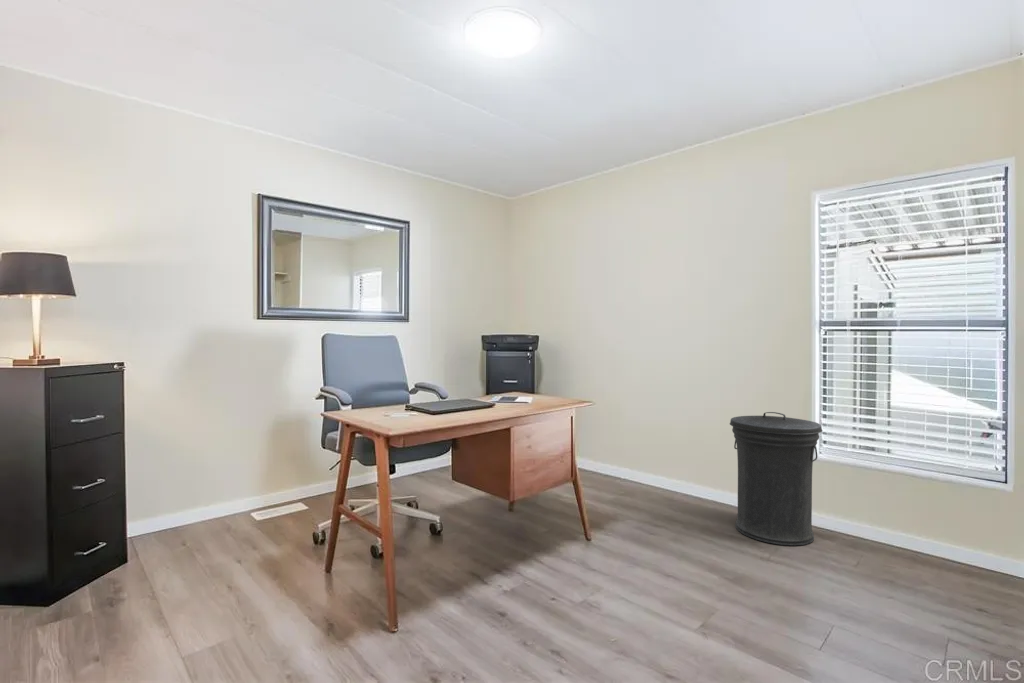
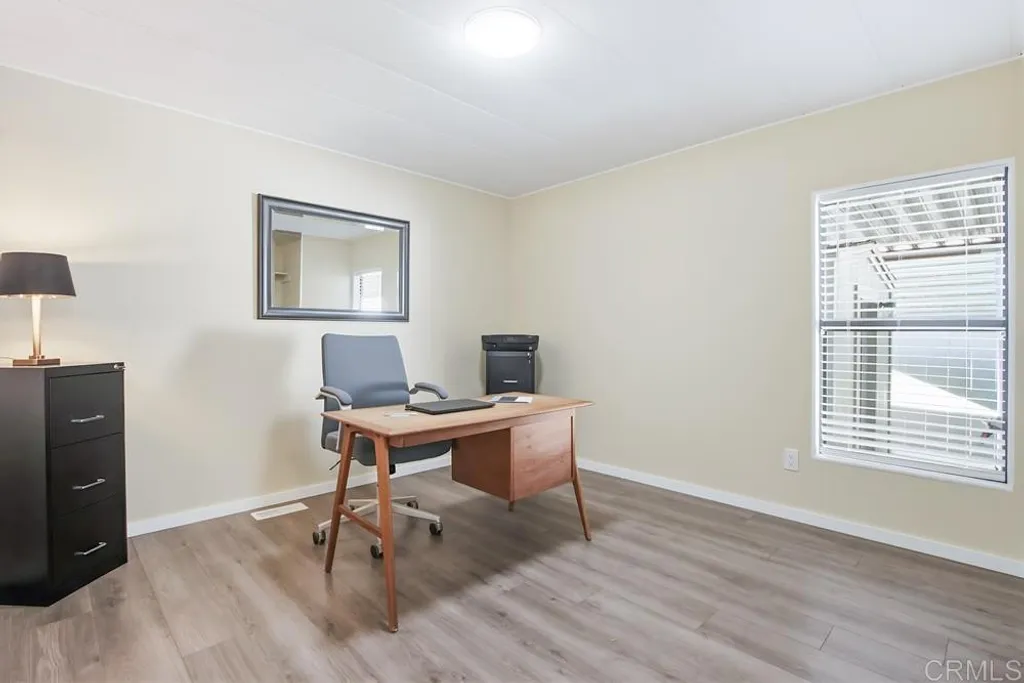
- trash can [729,411,823,547]
